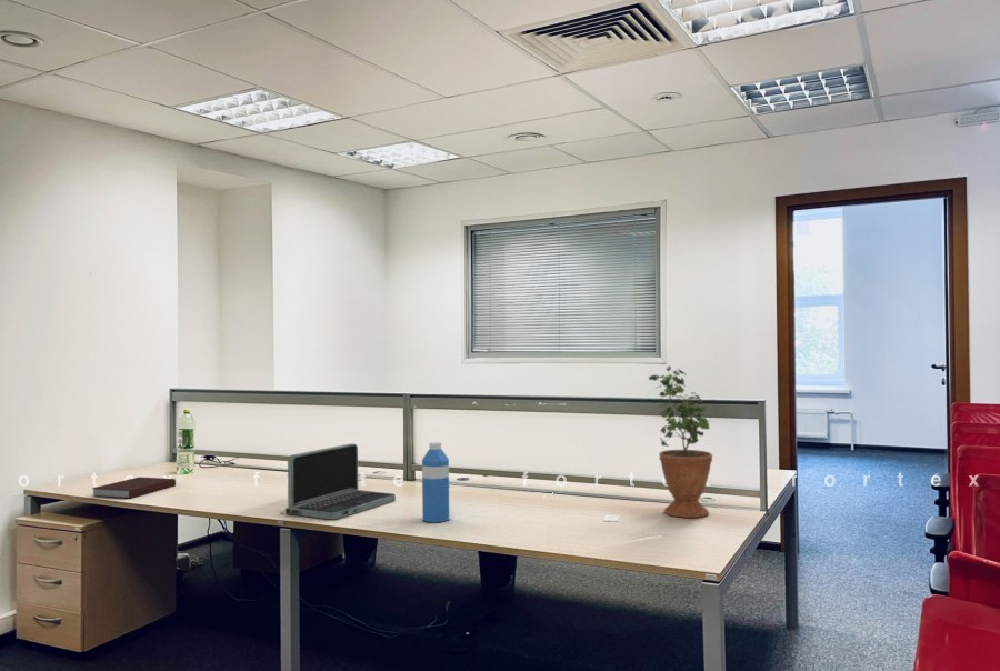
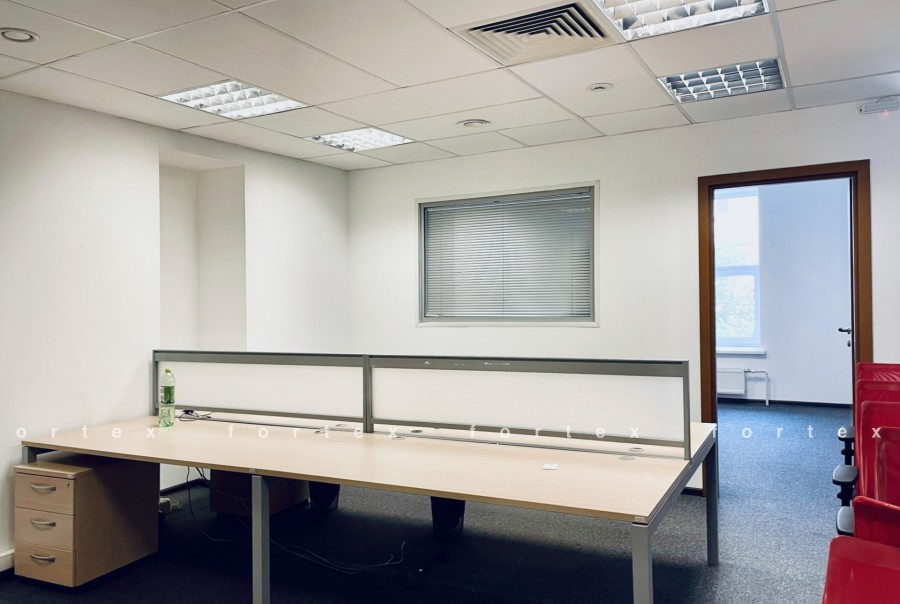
- laptop [280,442,397,521]
- potted plant [648,362,713,519]
- water bottle [421,441,450,523]
- notebook [91,475,177,500]
